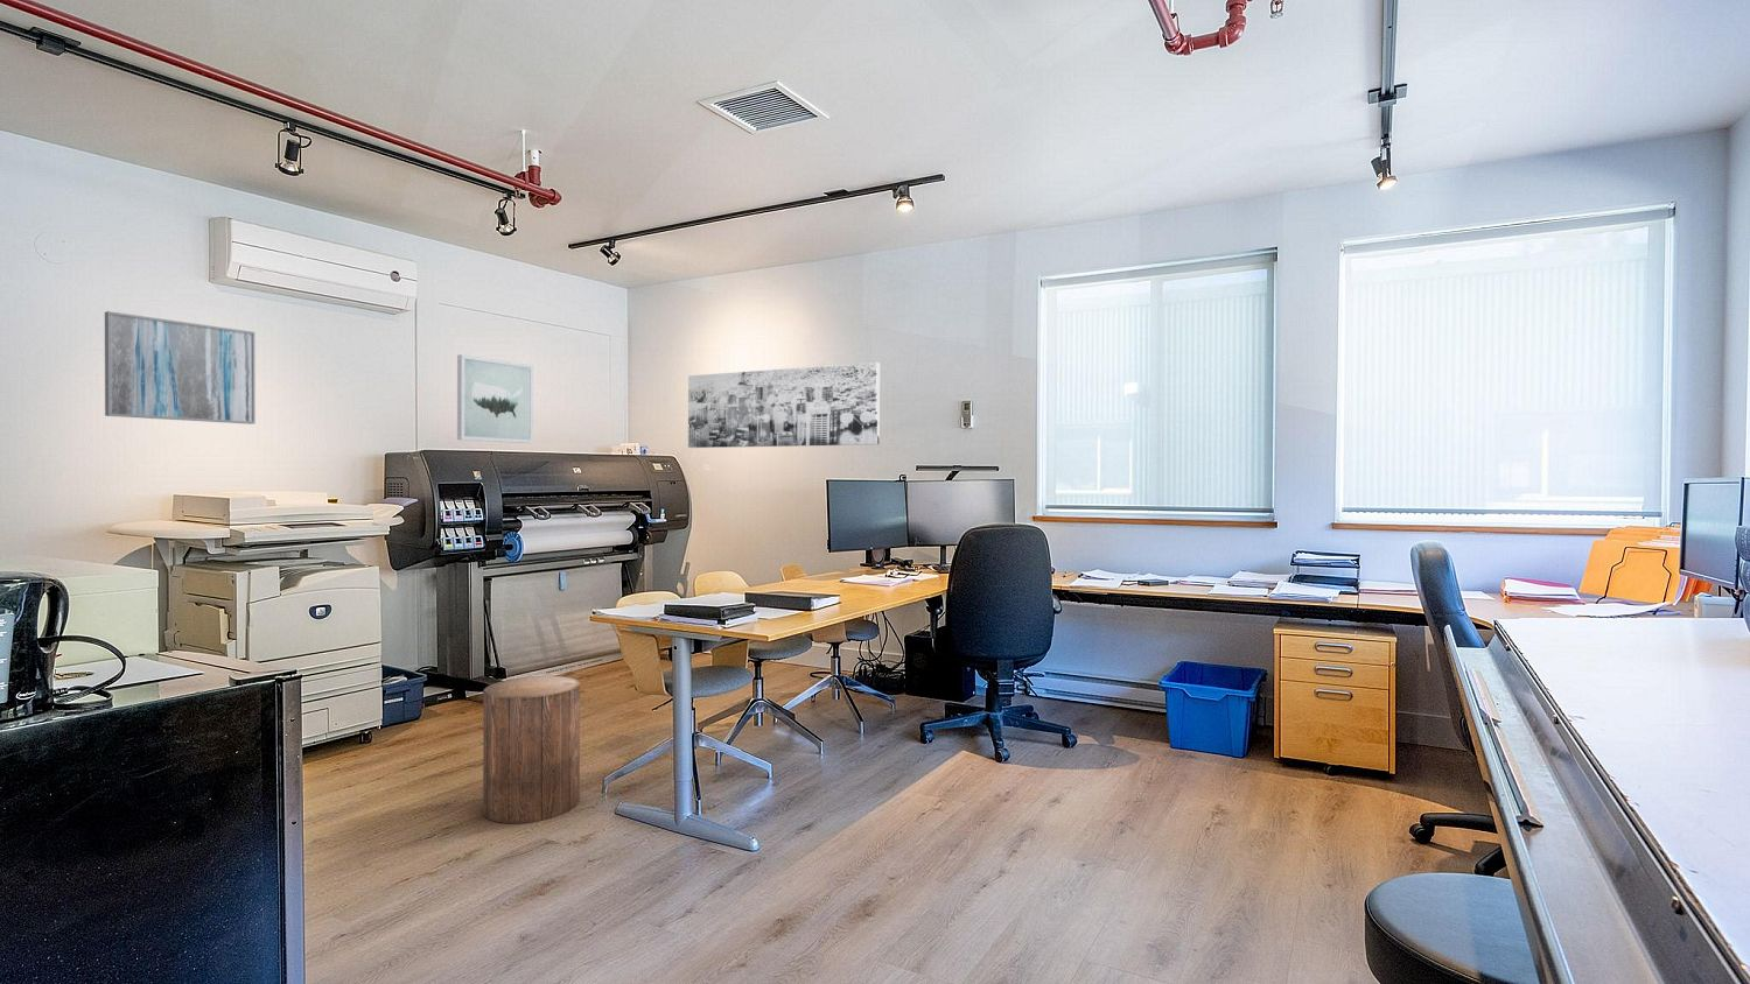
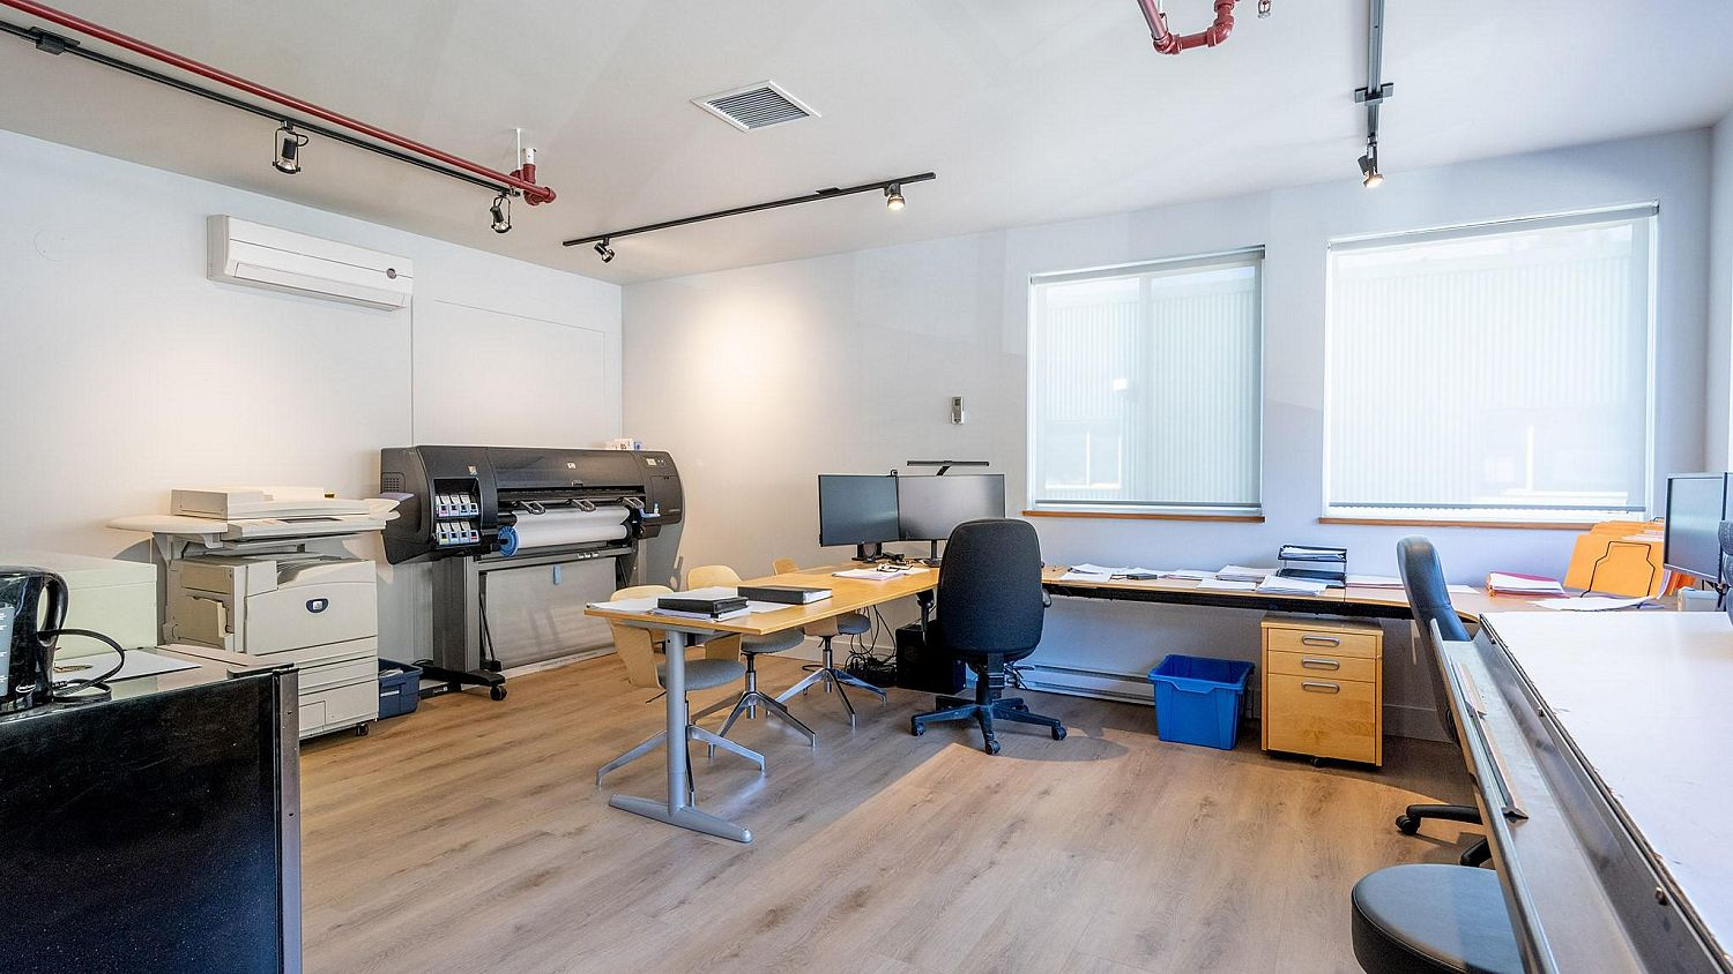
- wall art [457,353,535,445]
- stool [482,675,581,824]
- wall art [688,362,881,449]
- wall art [103,310,257,425]
